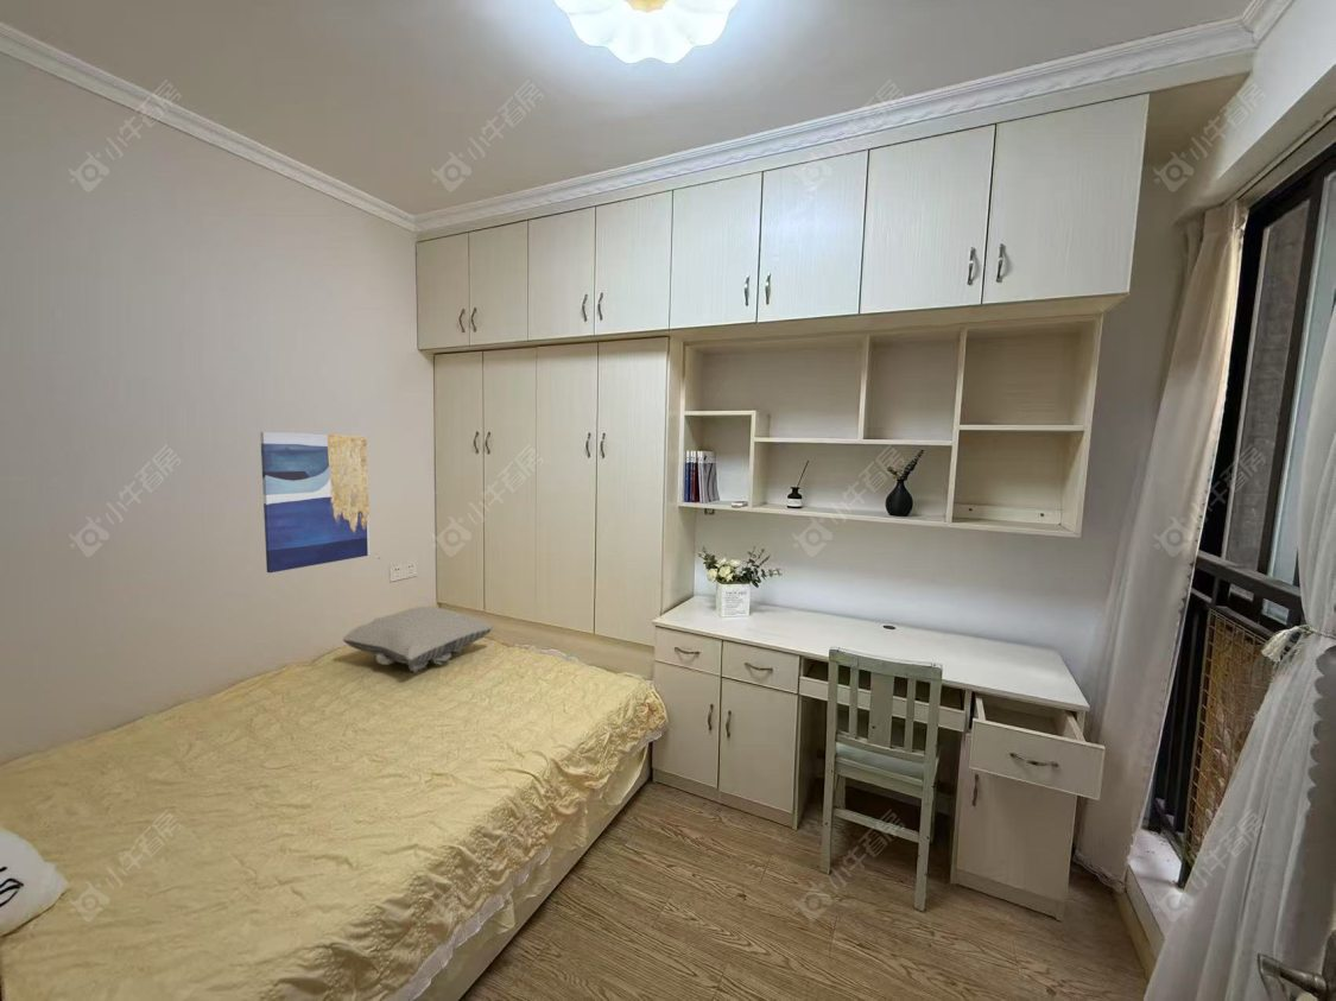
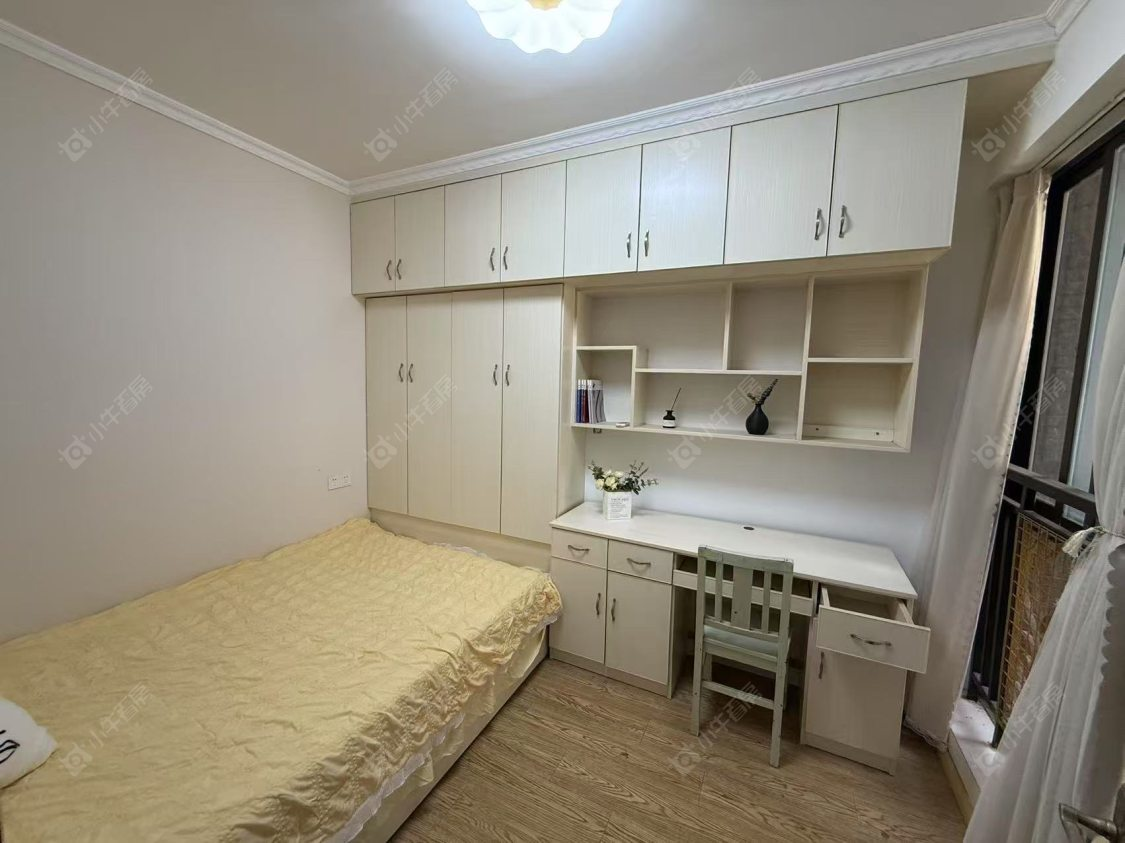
- wall art [259,431,371,574]
- pillow [342,606,493,673]
